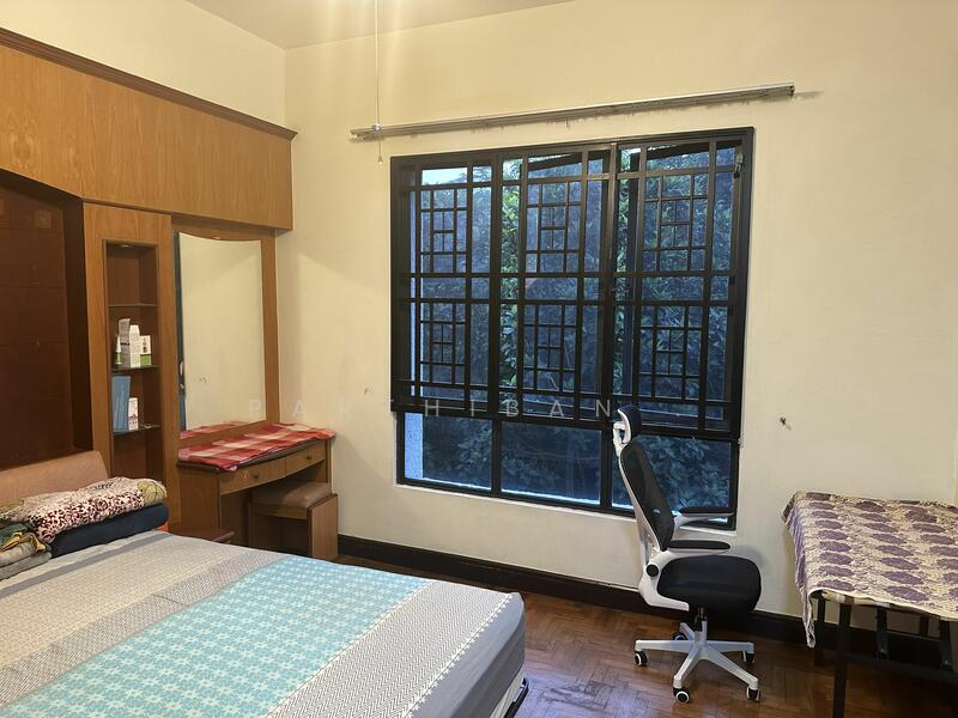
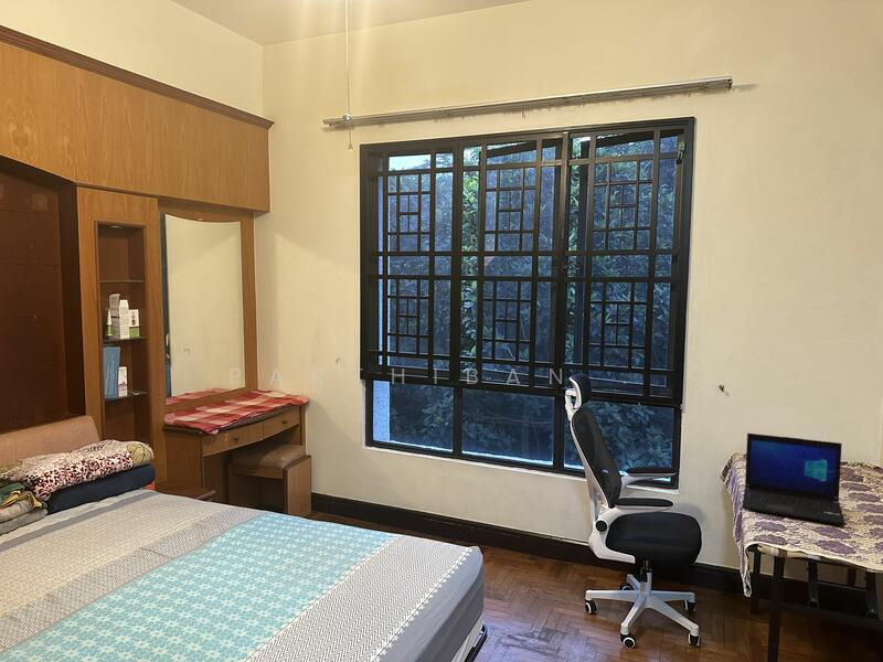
+ laptop [741,433,847,525]
